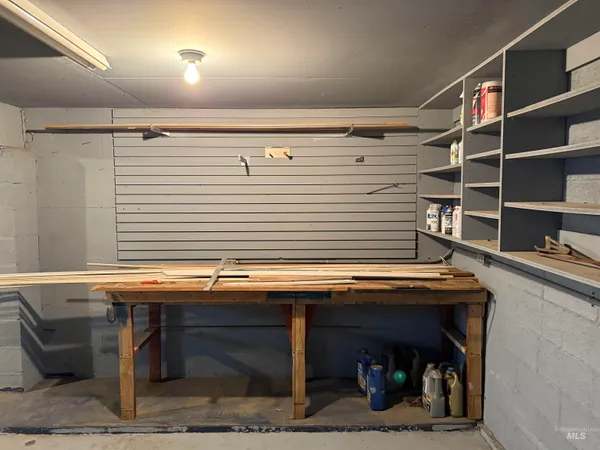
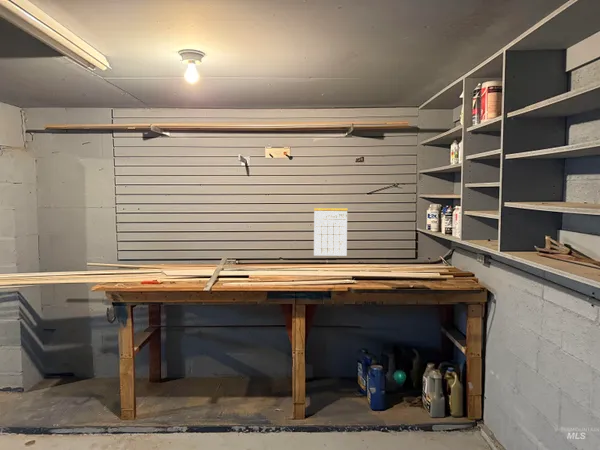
+ calendar [313,203,349,257]
